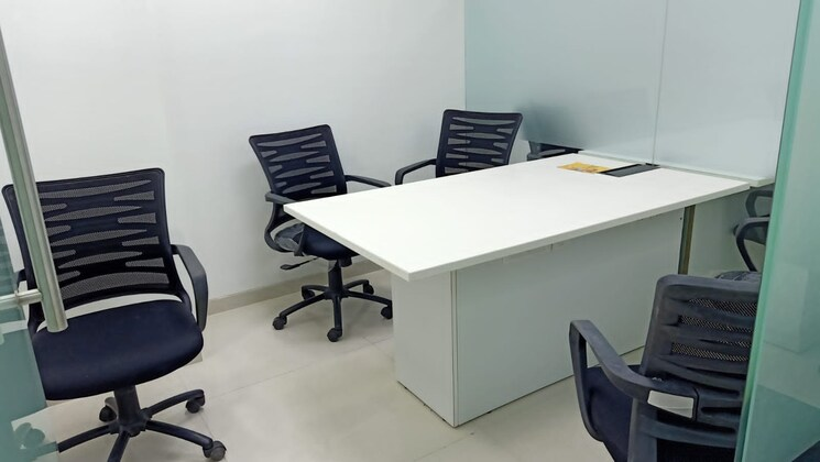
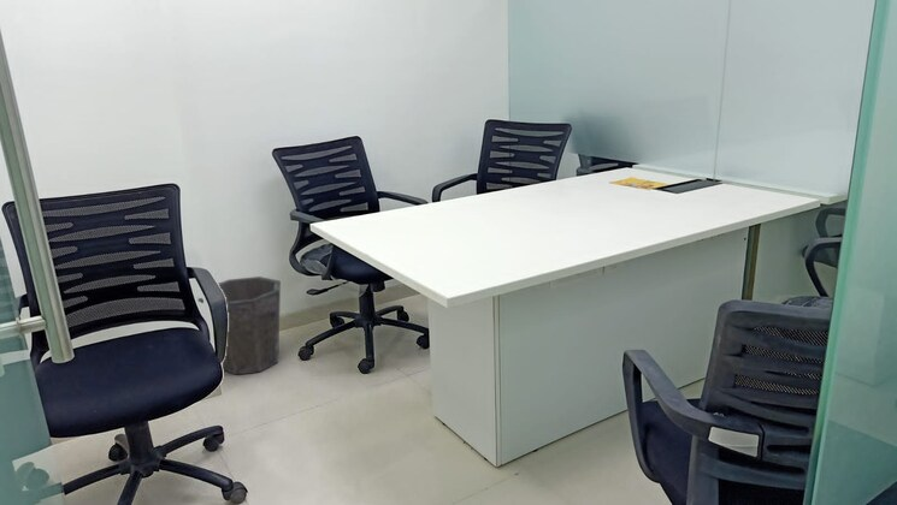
+ waste bin [197,275,282,376]
